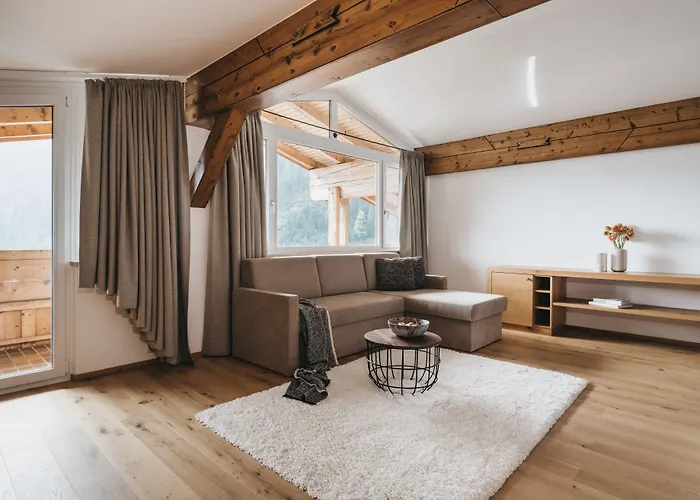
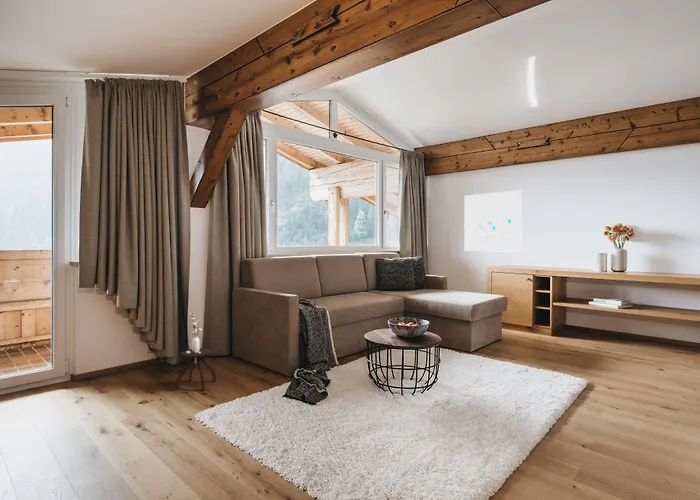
+ side table [174,312,217,391]
+ wall art [463,190,523,253]
